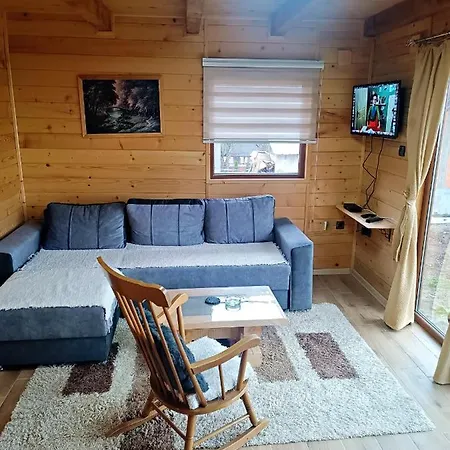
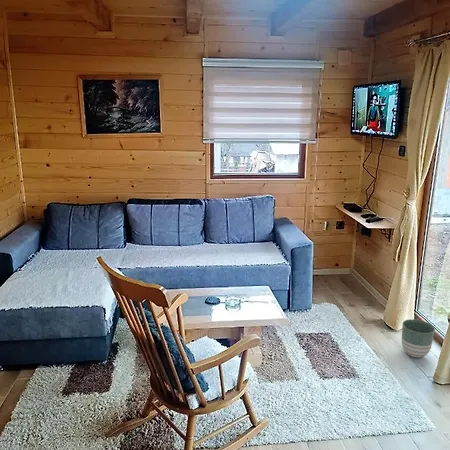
+ planter [401,318,436,359]
